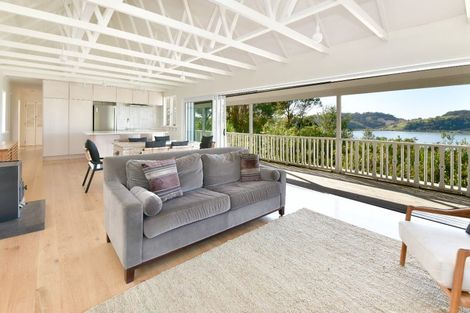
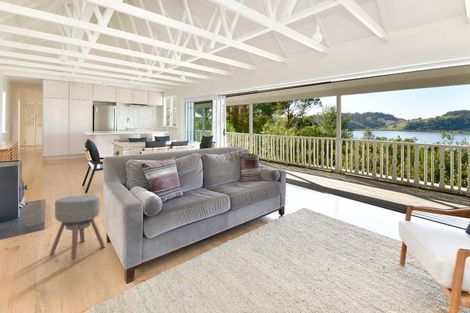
+ ottoman [49,194,106,261]
